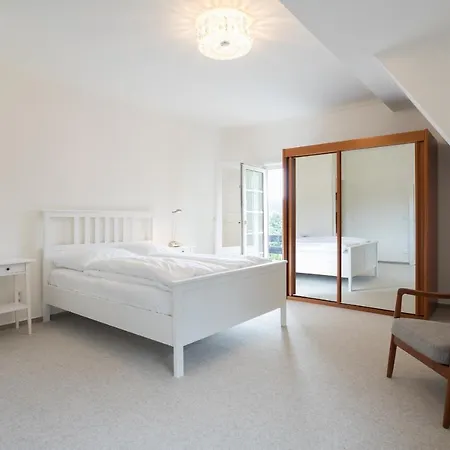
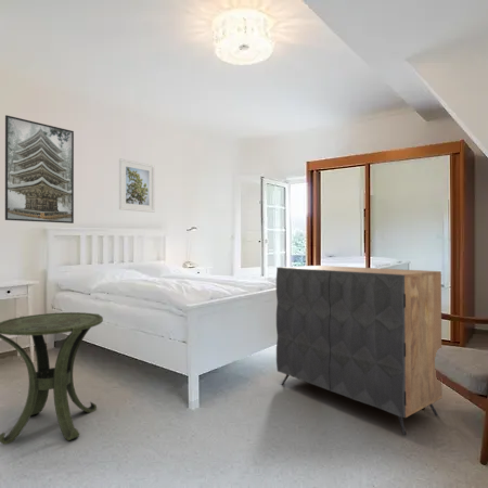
+ dresser [275,265,444,436]
+ side table [0,311,104,446]
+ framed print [4,114,75,224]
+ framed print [118,157,155,214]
